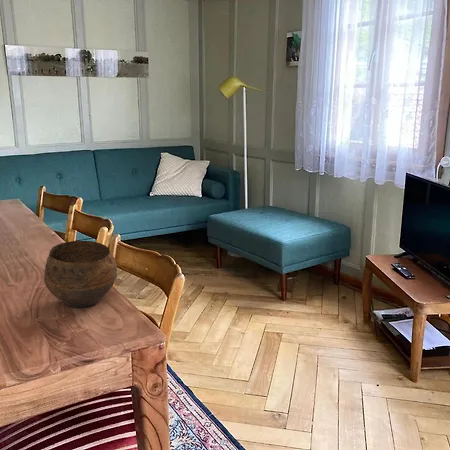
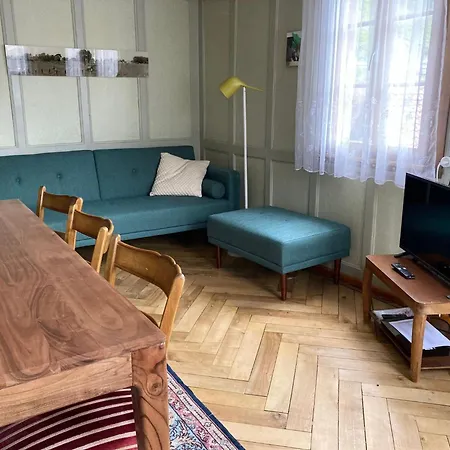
- bowl [43,240,118,309]
